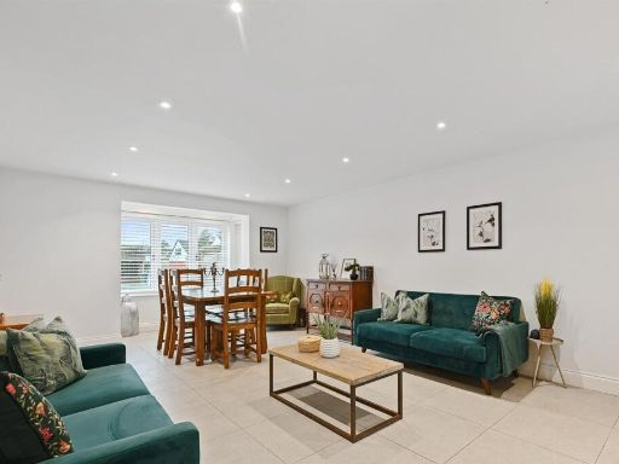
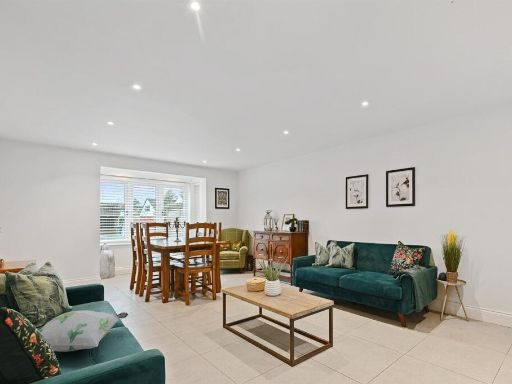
+ decorative pillow [38,309,129,353]
